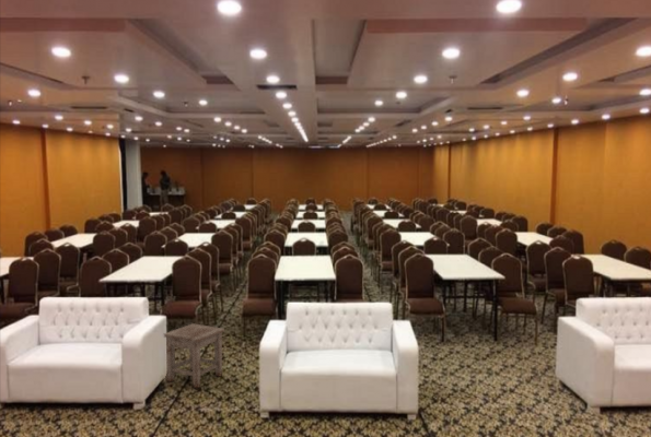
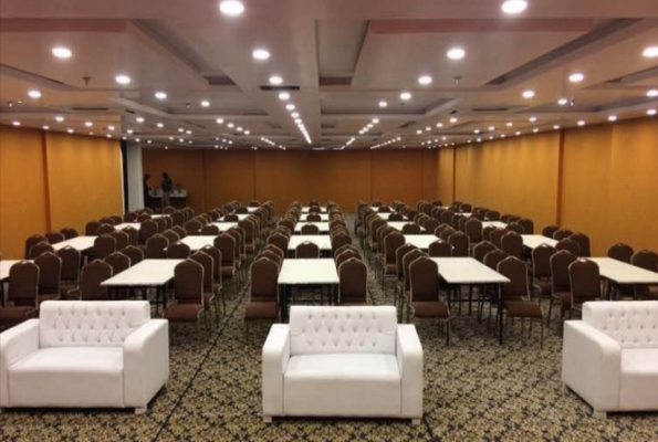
- stool [163,322,225,389]
